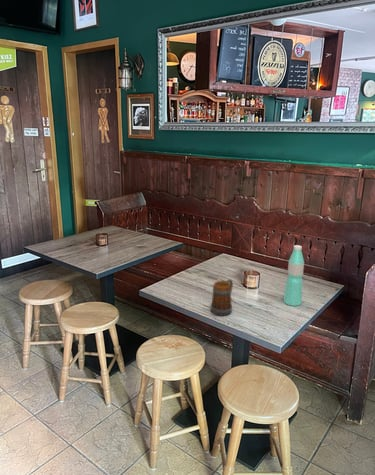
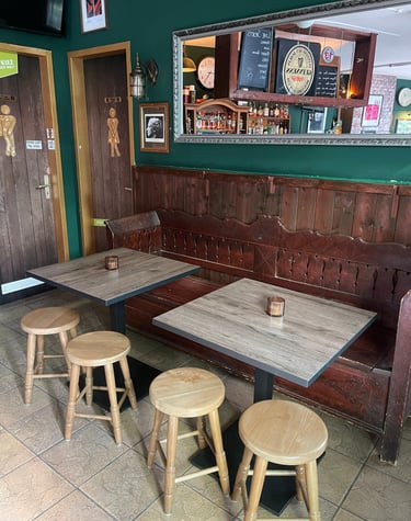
- water bottle [283,244,305,307]
- beer mug [210,278,234,316]
